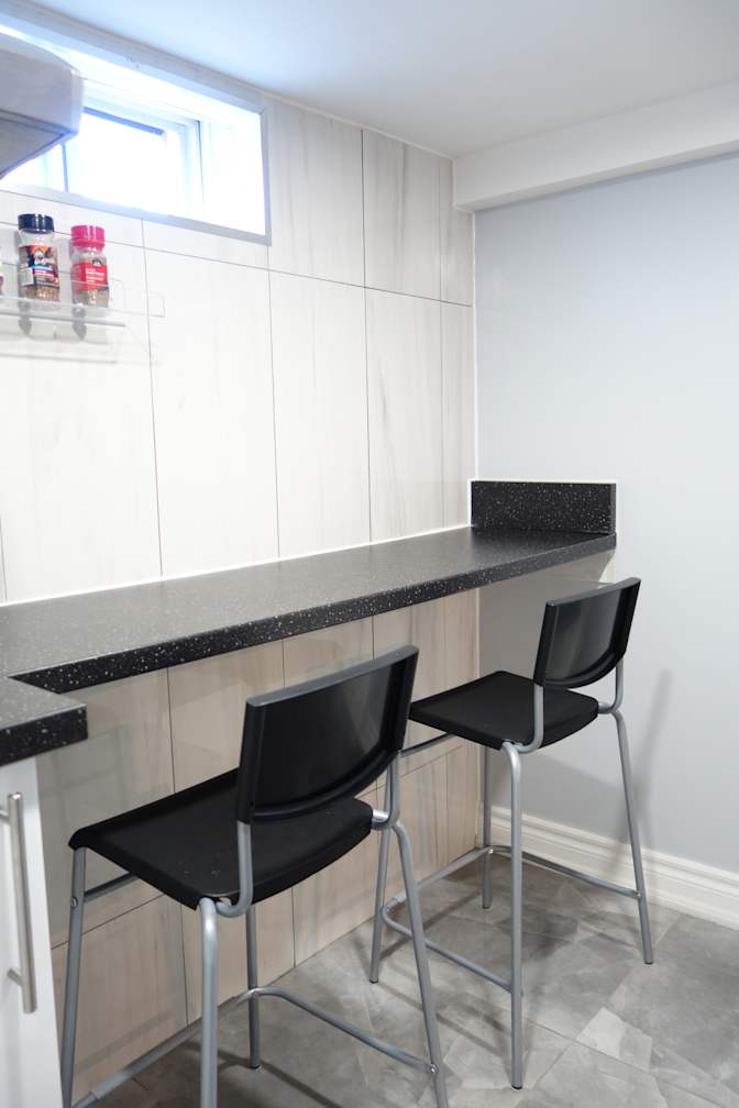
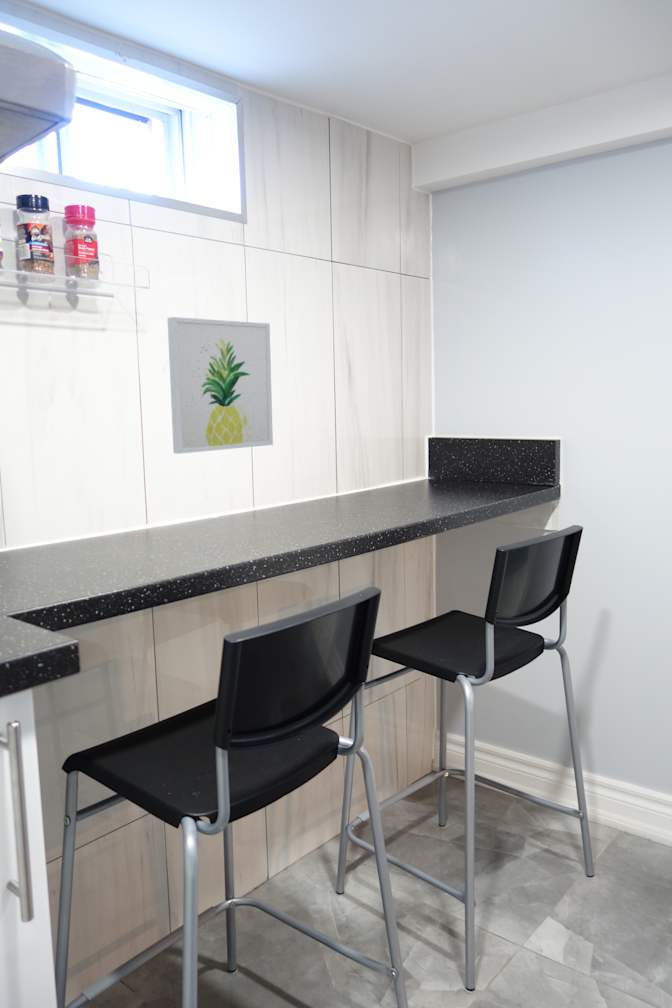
+ wall art [167,316,274,455]
